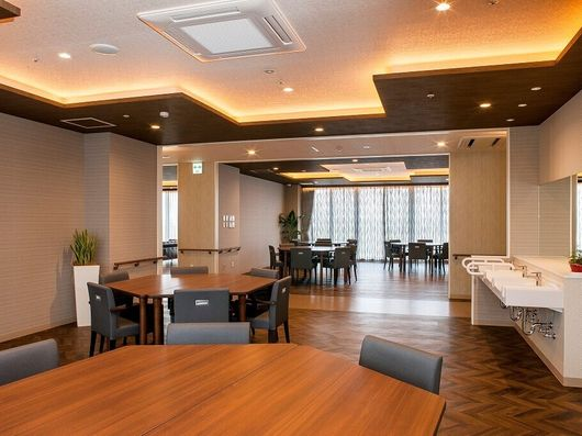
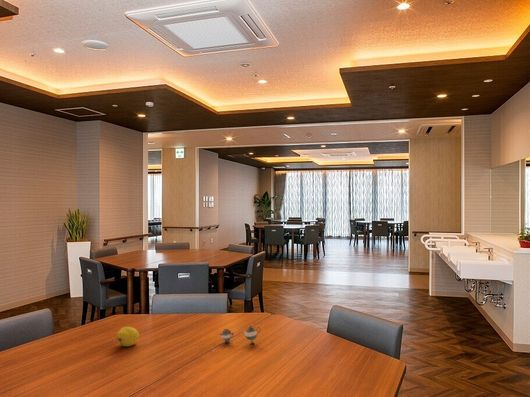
+ fruit [115,326,140,347]
+ teapot [218,324,262,345]
